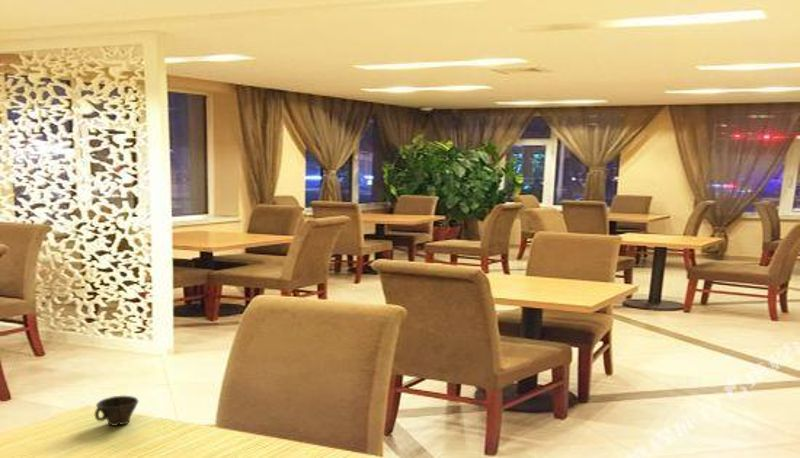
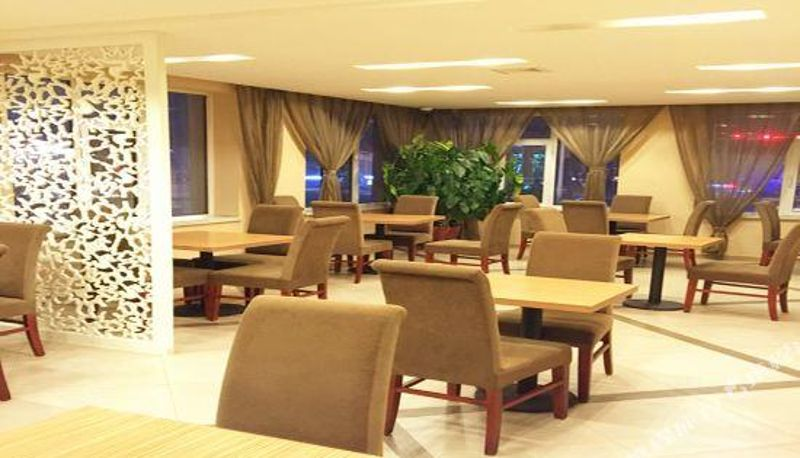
- cup [94,395,140,427]
